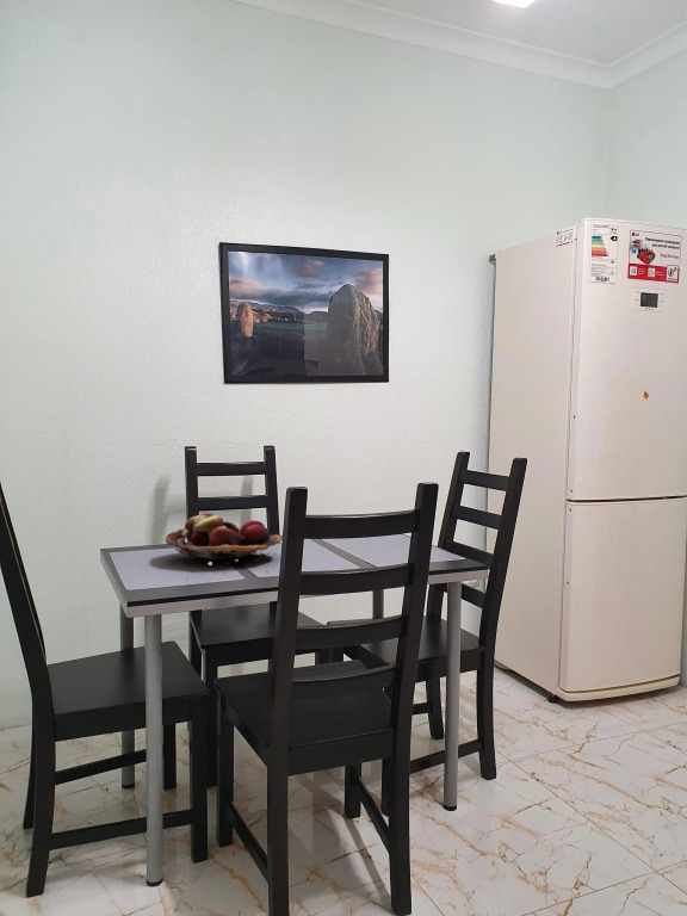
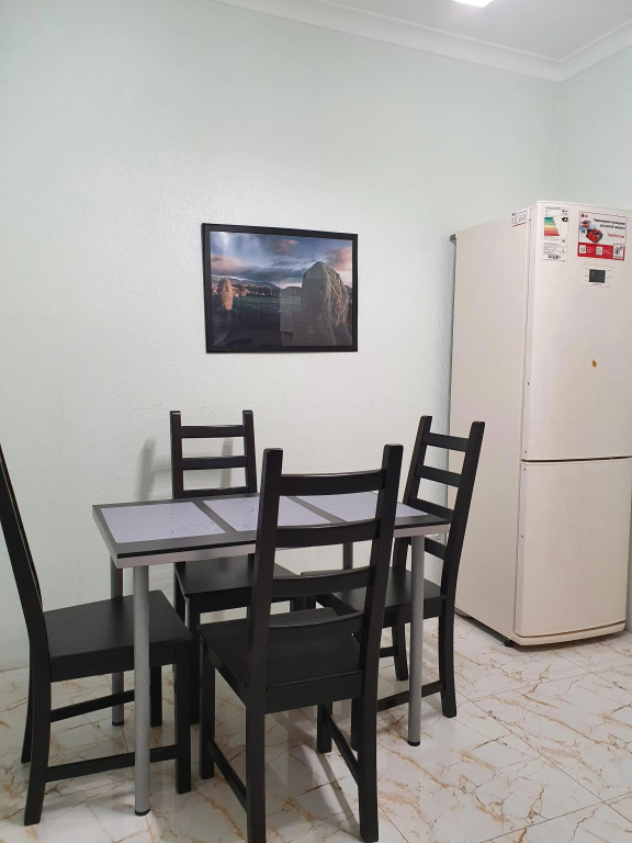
- fruit basket [165,512,281,567]
